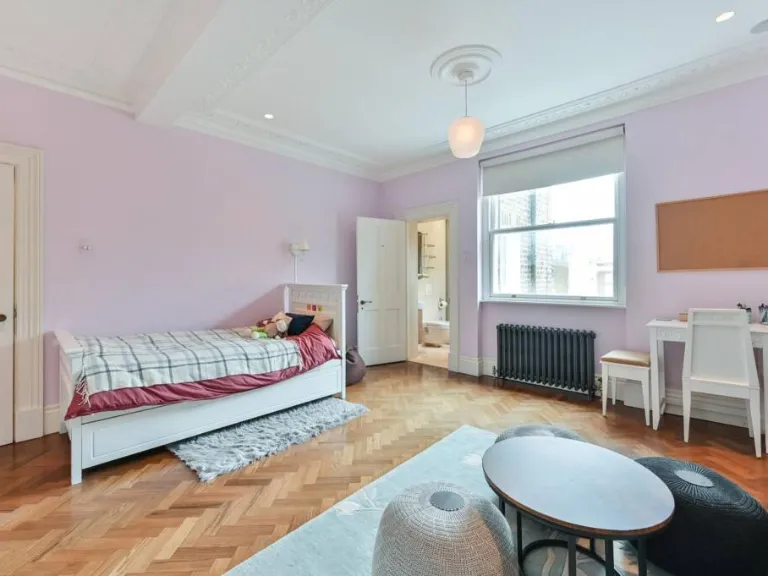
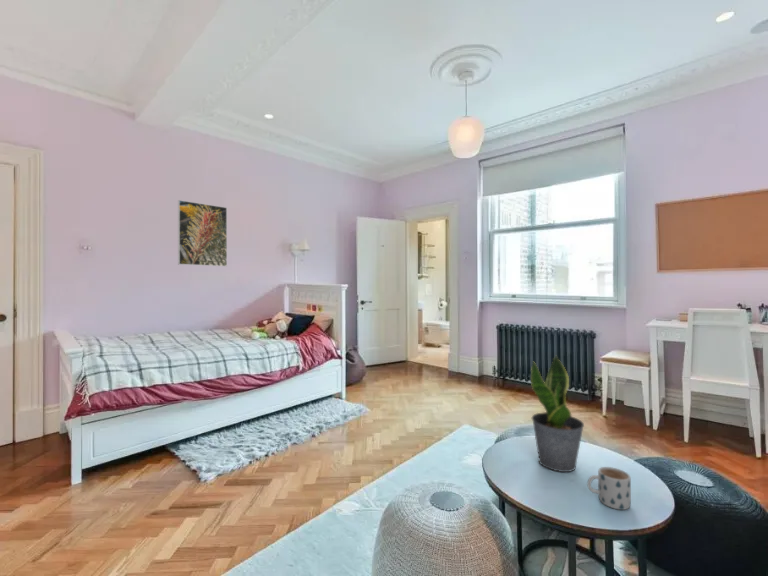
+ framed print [177,199,228,267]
+ potted plant [530,355,585,473]
+ mug [586,466,632,511]
